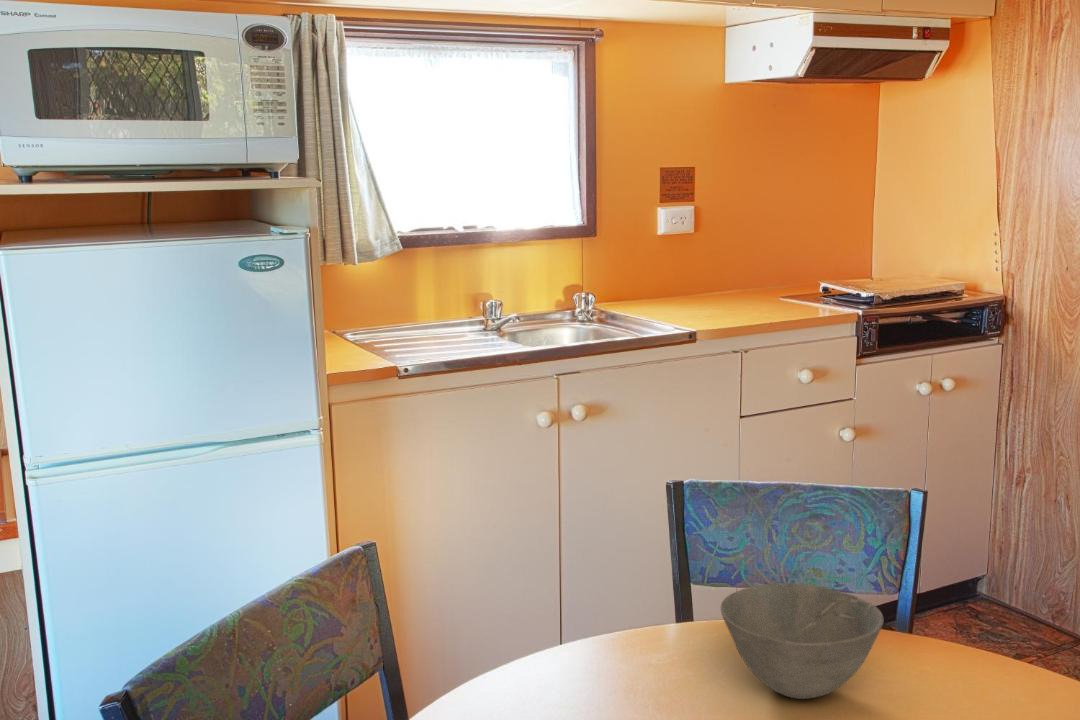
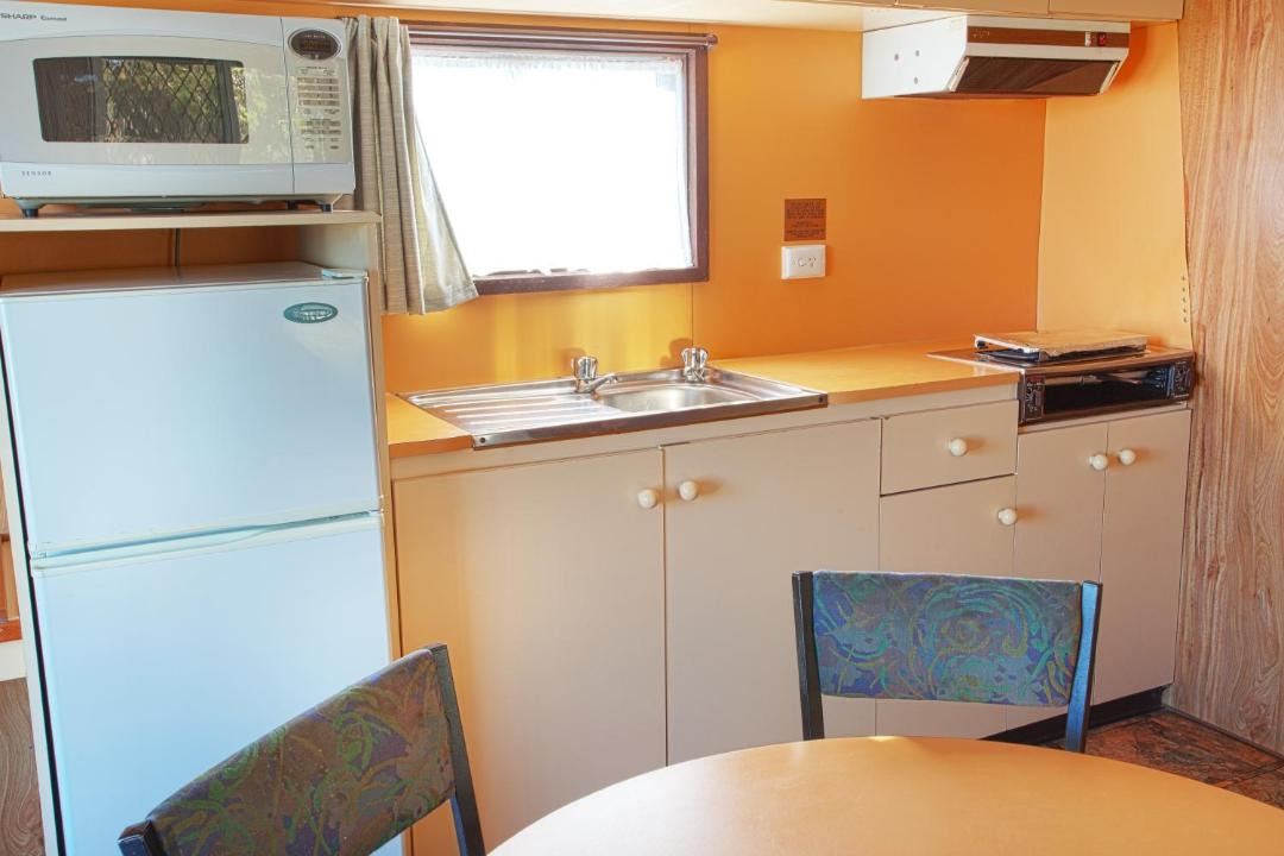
- bowl [719,582,885,700]
